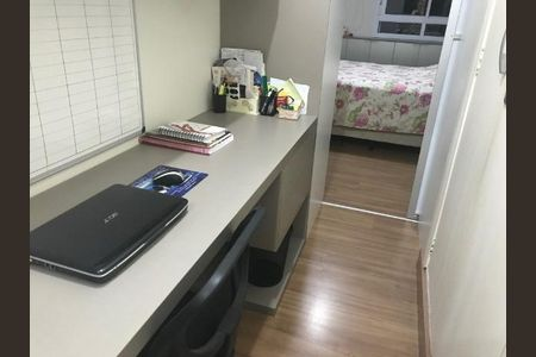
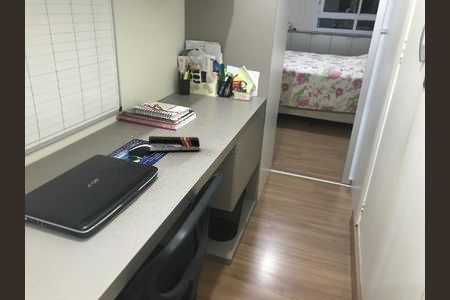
+ stapler [148,135,201,153]
